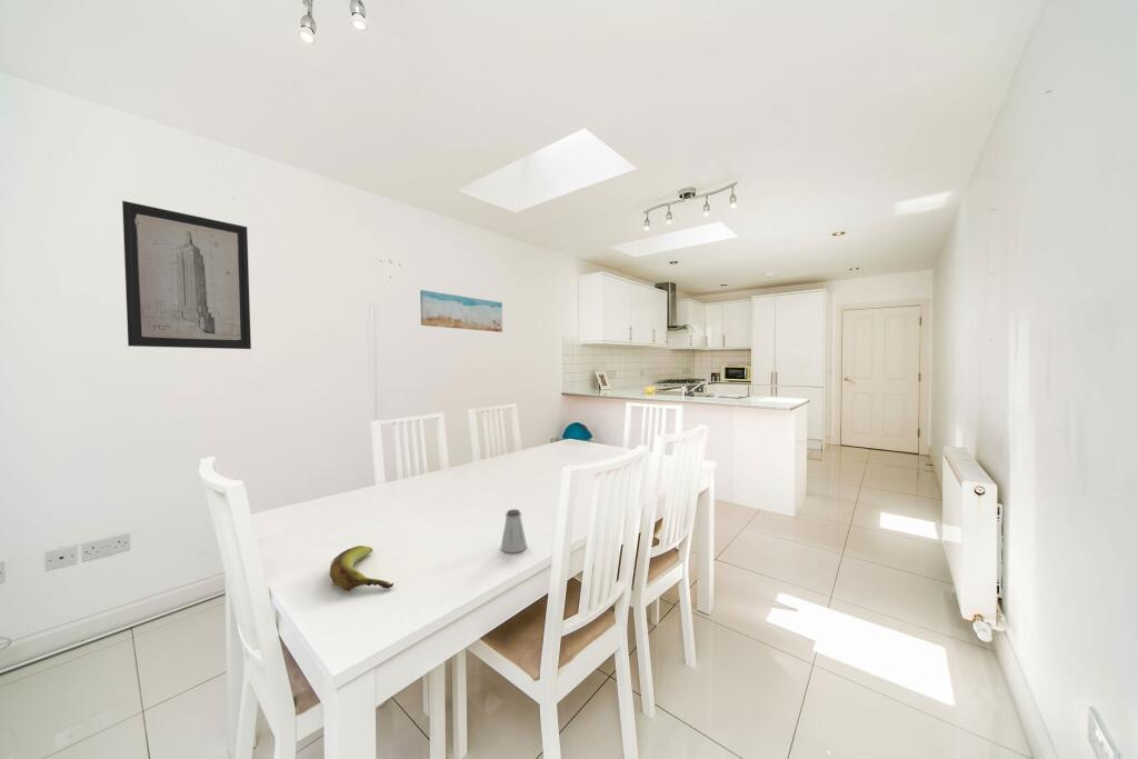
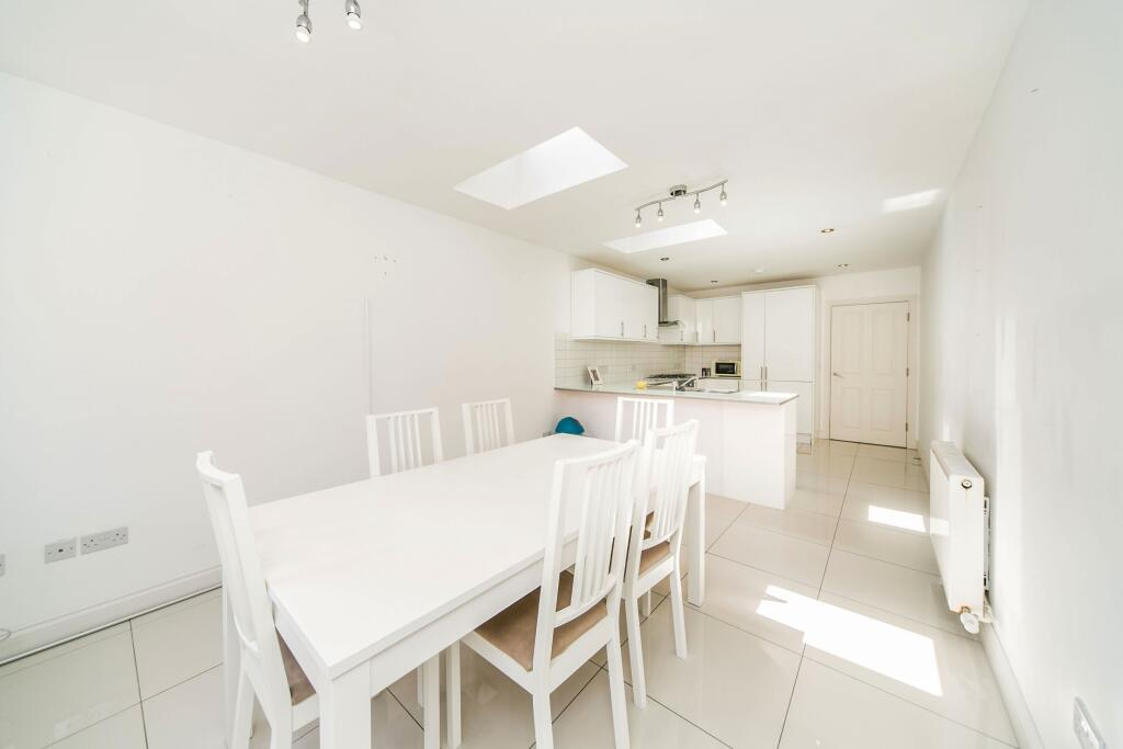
- banana [329,545,396,592]
- wall art [121,200,252,350]
- wall art [419,289,503,333]
- saltshaker [500,508,528,553]
